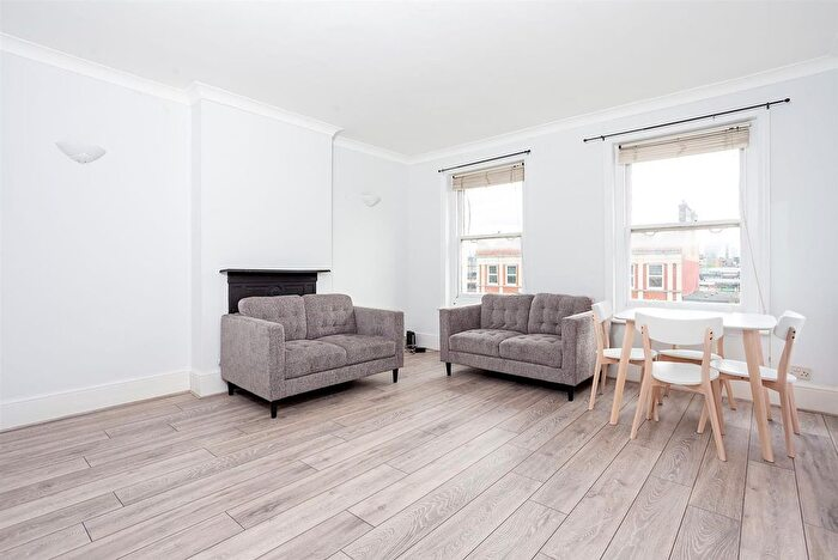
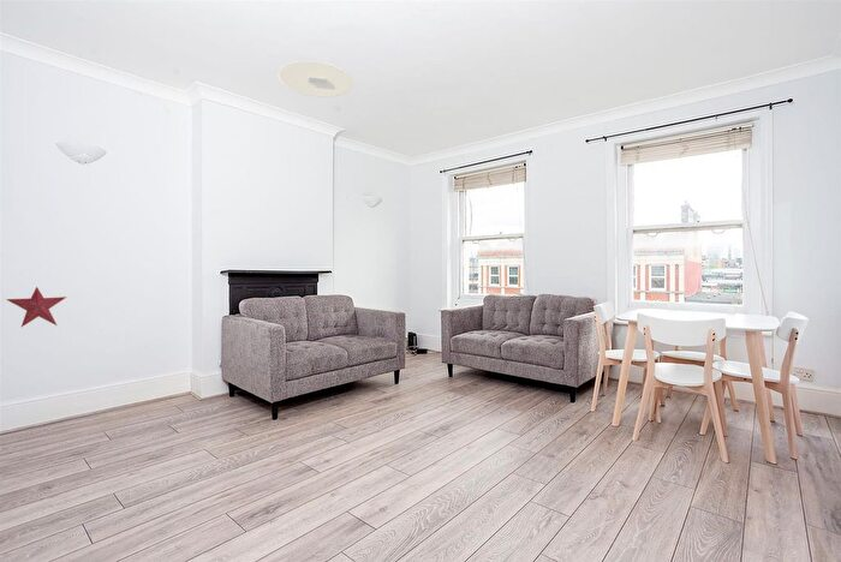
+ ceiling light [276,60,354,98]
+ decorative star [5,286,67,328]
